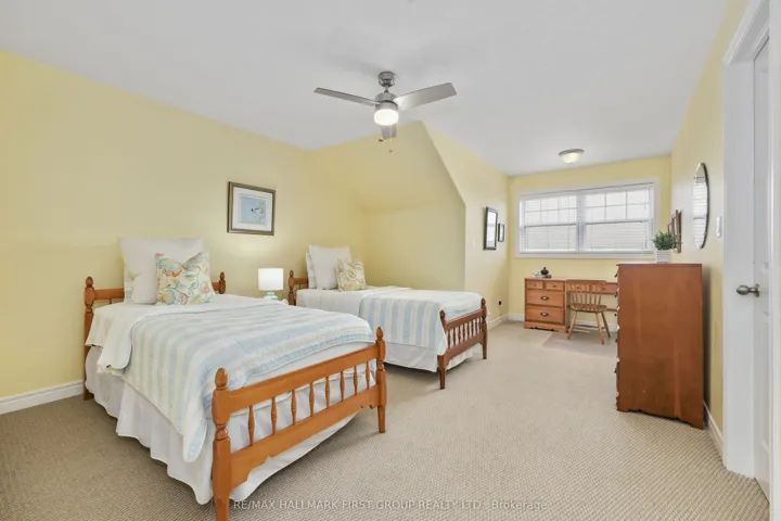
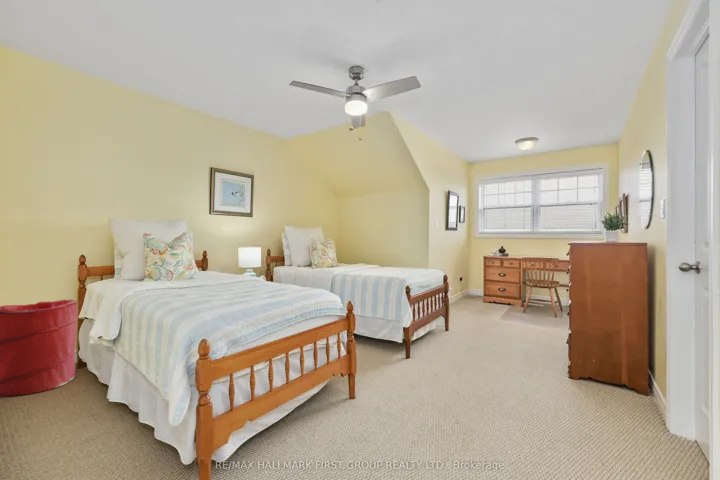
+ laundry hamper [0,298,79,397]
